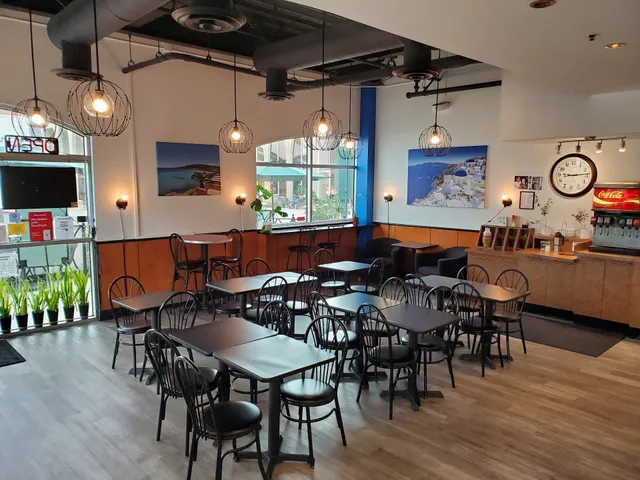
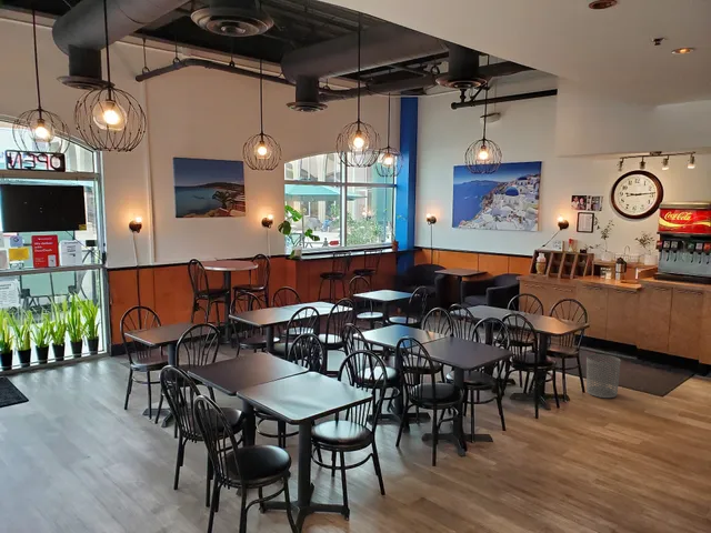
+ waste bin [585,353,622,399]
